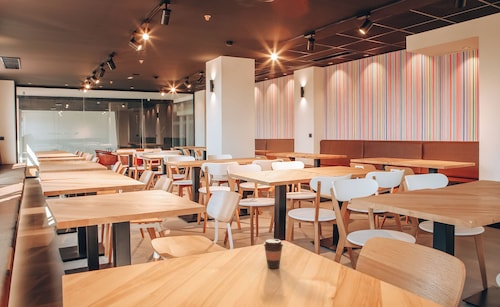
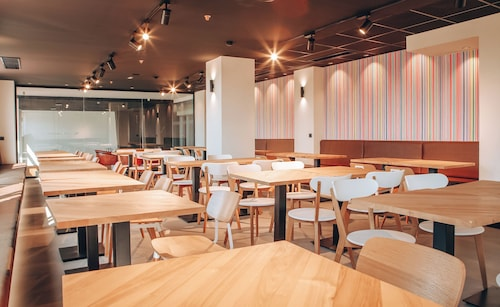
- coffee cup [262,238,284,270]
